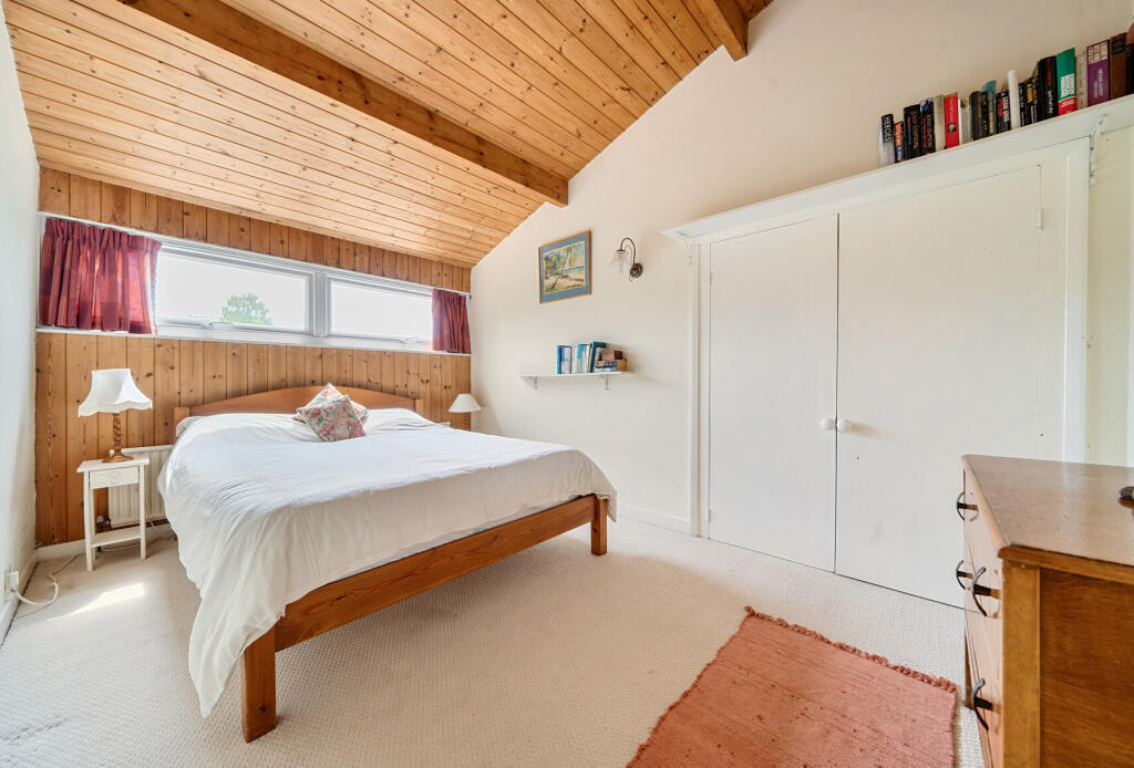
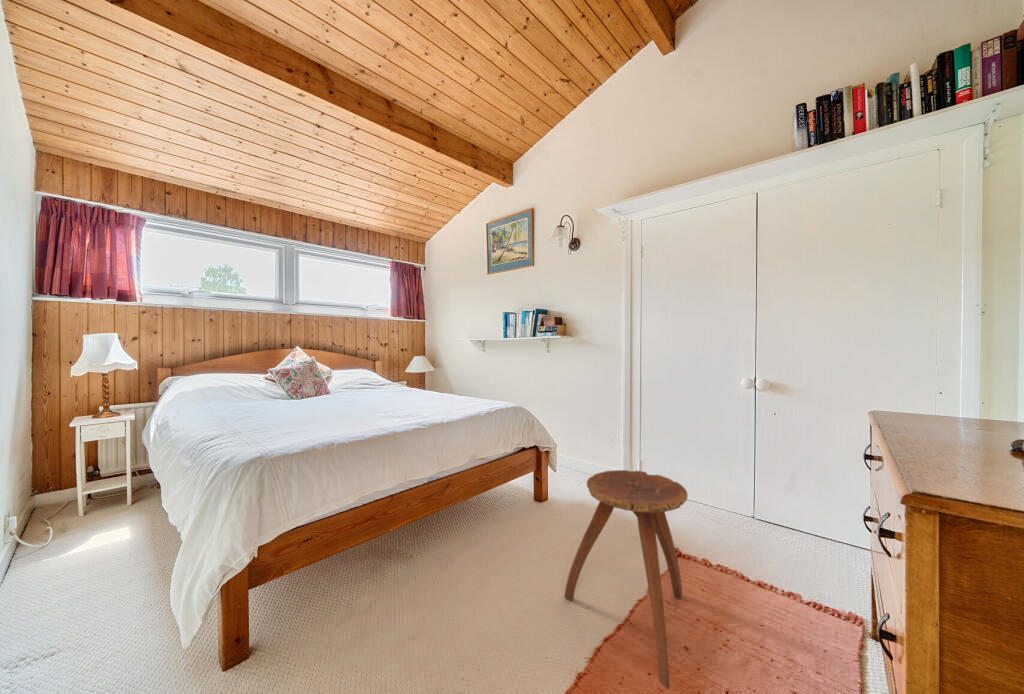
+ stool [564,469,689,690]
